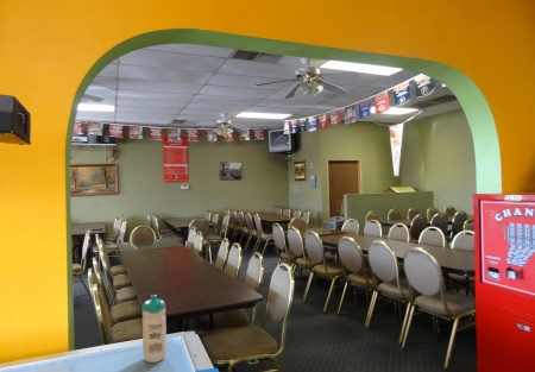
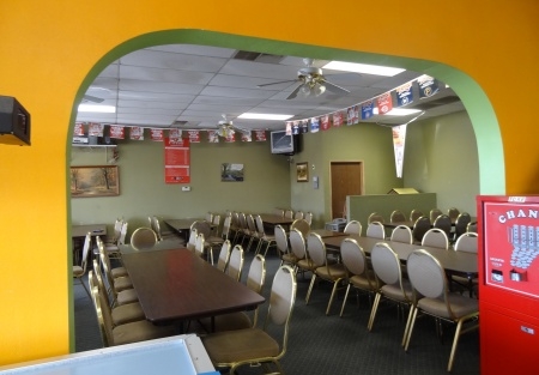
- water bottle [140,294,168,364]
